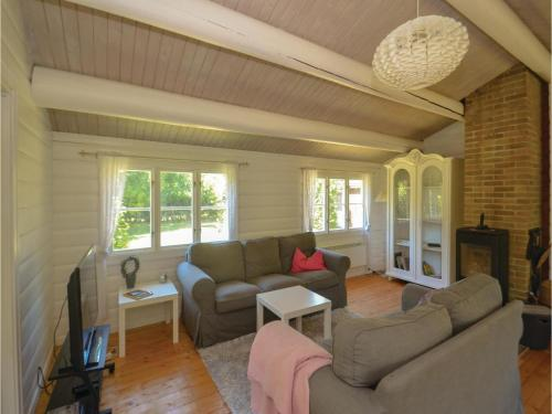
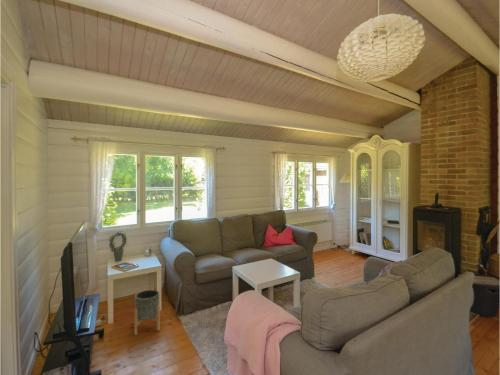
+ planter [133,289,161,336]
